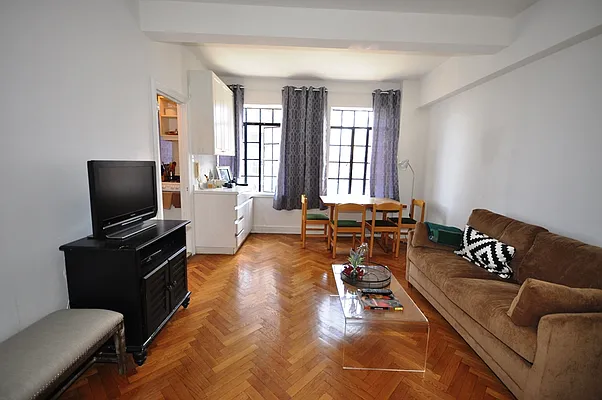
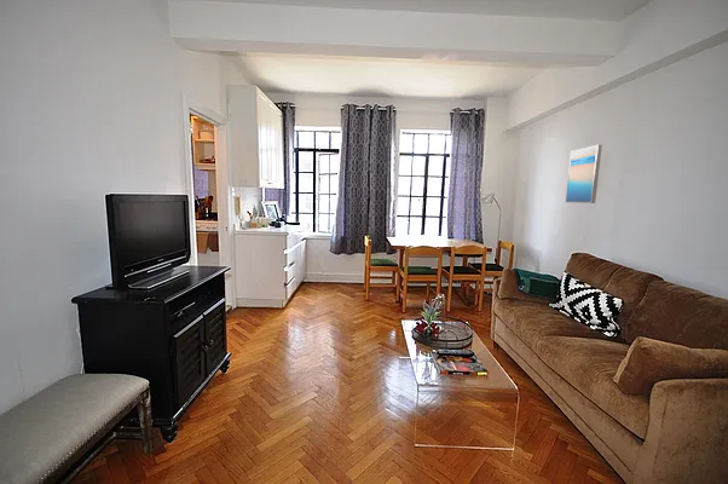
+ wall art [565,144,603,204]
